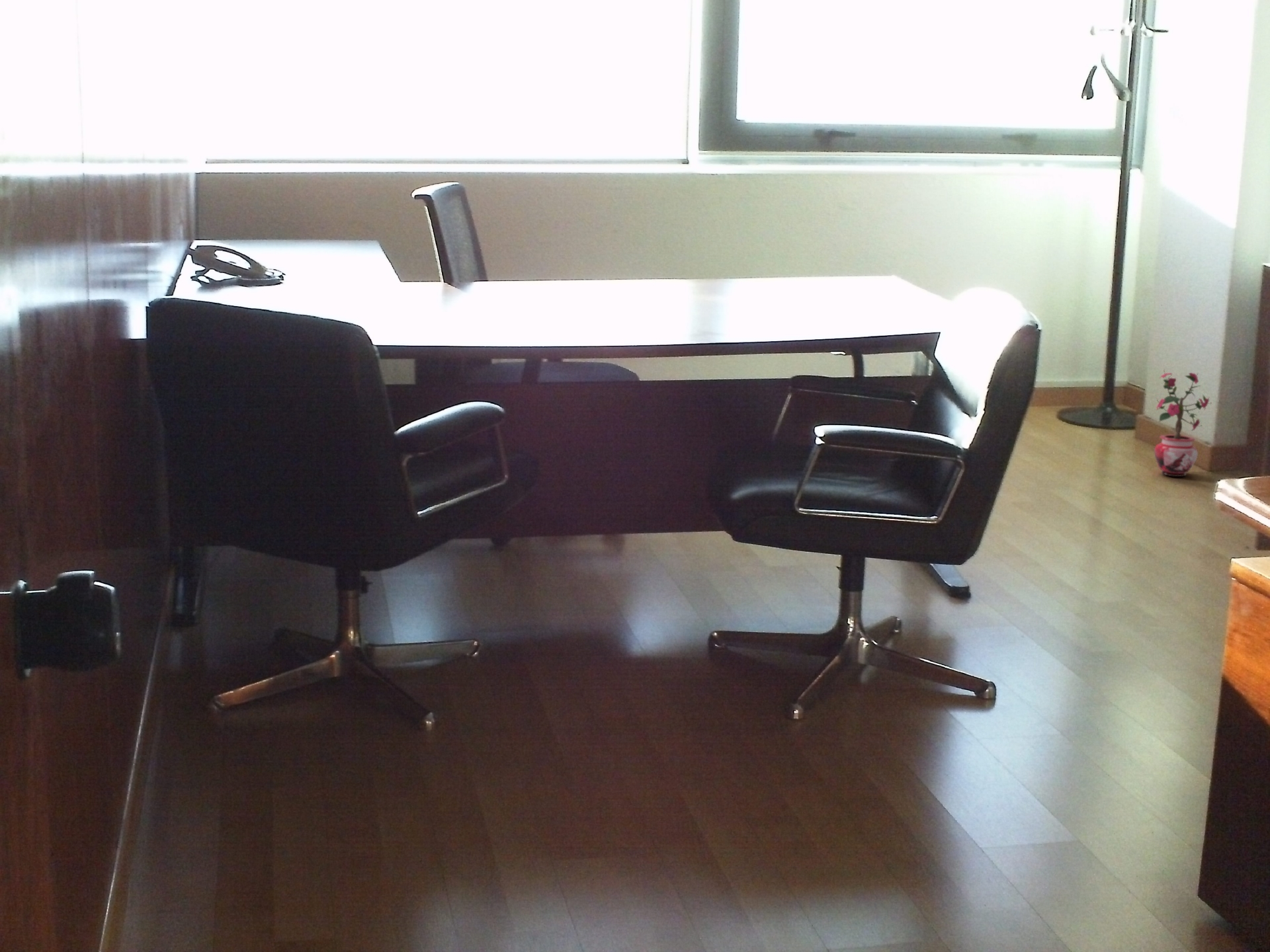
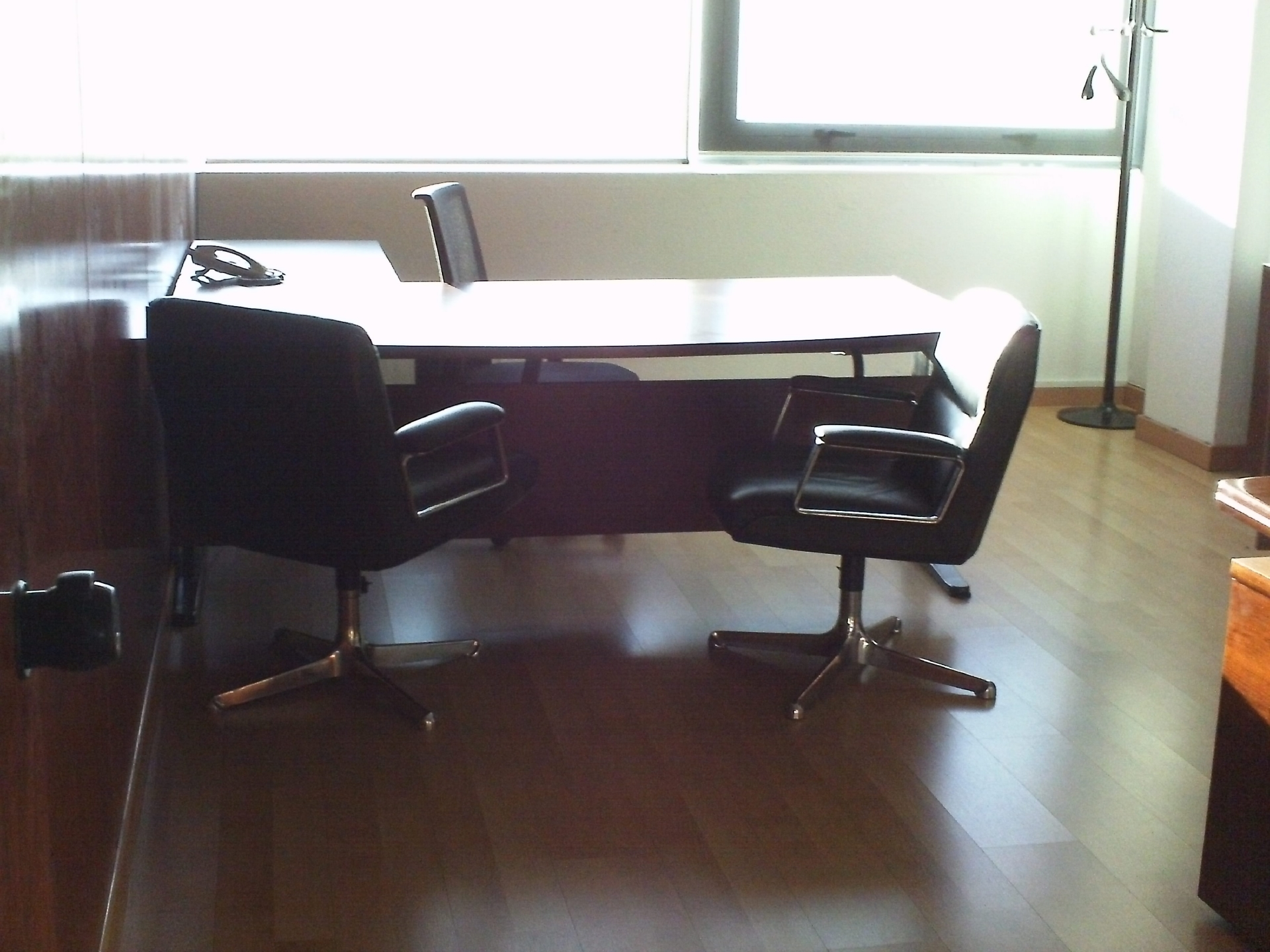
- potted plant [1154,369,1211,477]
